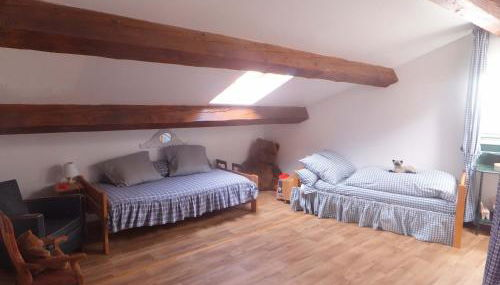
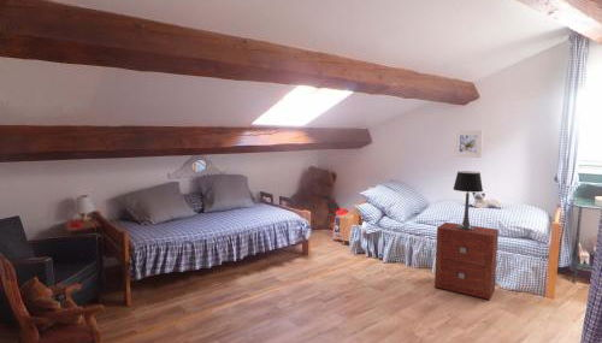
+ nightstand [433,221,500,301]
+ table lamp [453,170,484,230]
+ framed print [453,129,484,159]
